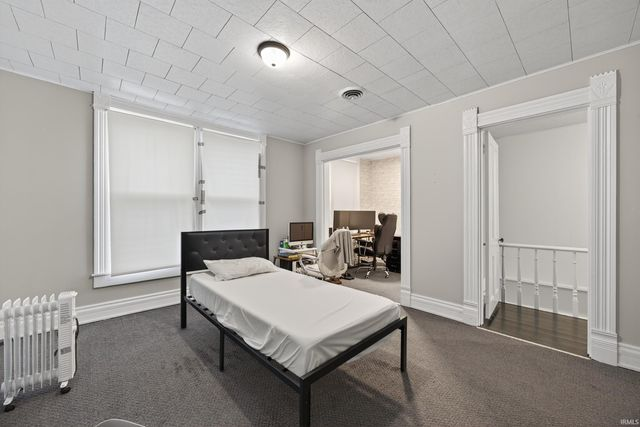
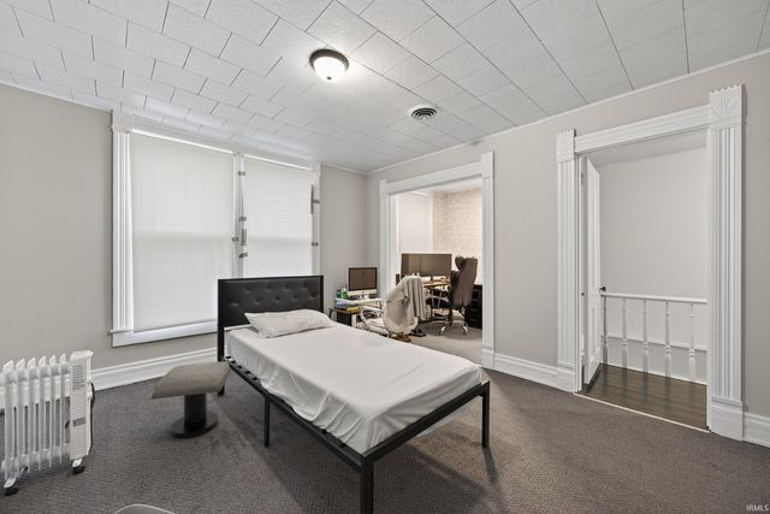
+ stool [149,360,232,439]
